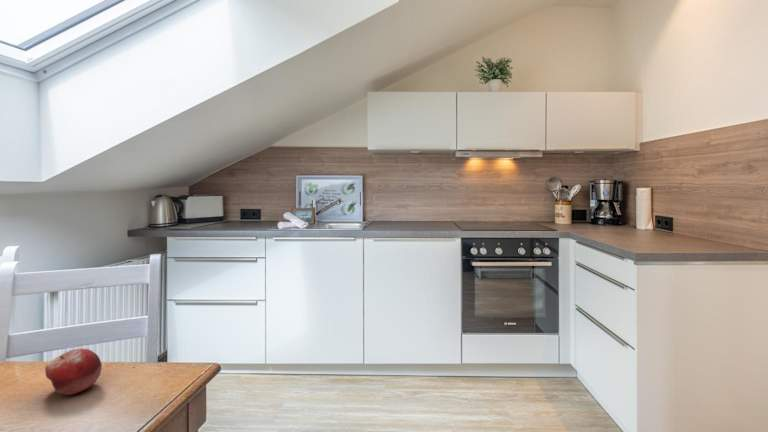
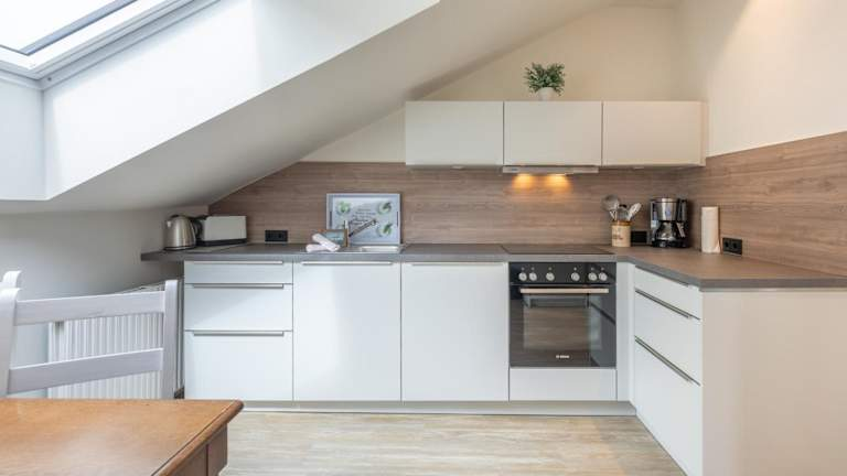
- fruit [44,347,103,396]
